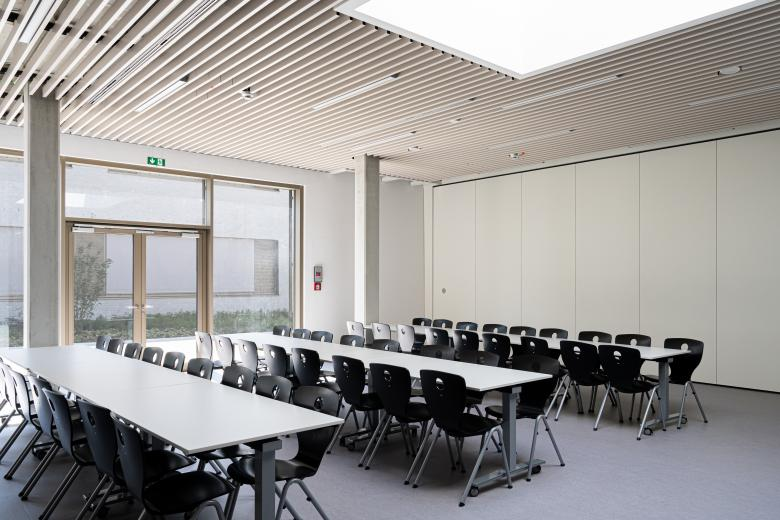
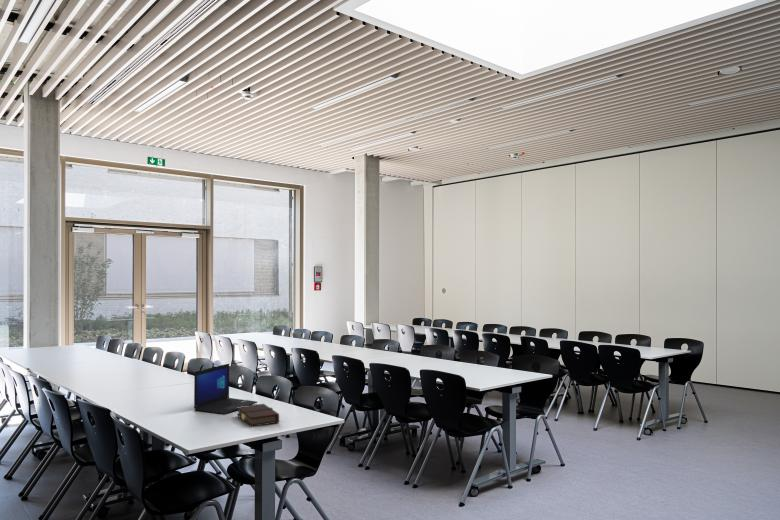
+ book [236,403,280,428]
+ laptop [193,363,258,415]
